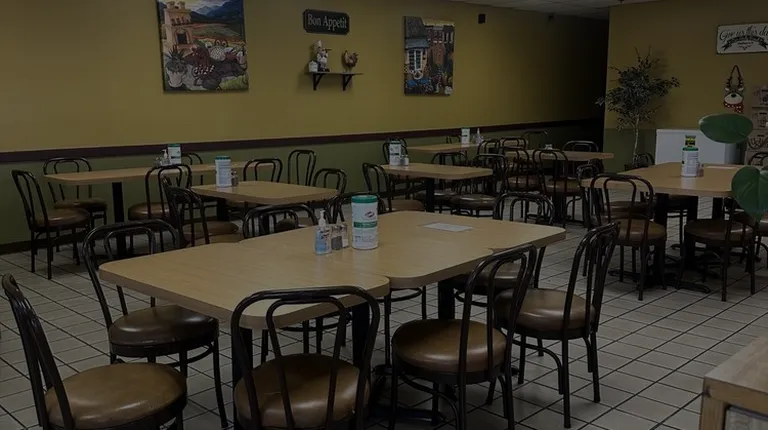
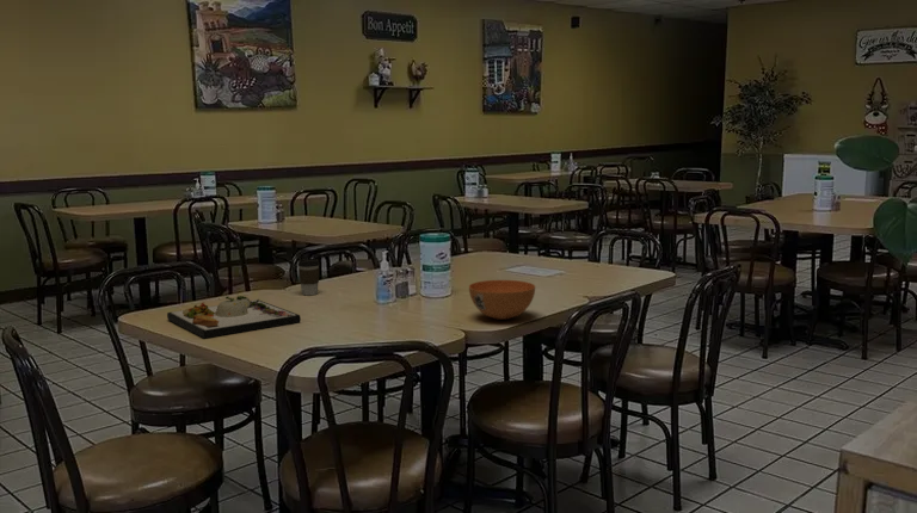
+ dinner plate [166,295,302,340]
+ coffee cup [297,258,321,296]
+ soup bowl [468,279,536,321]
